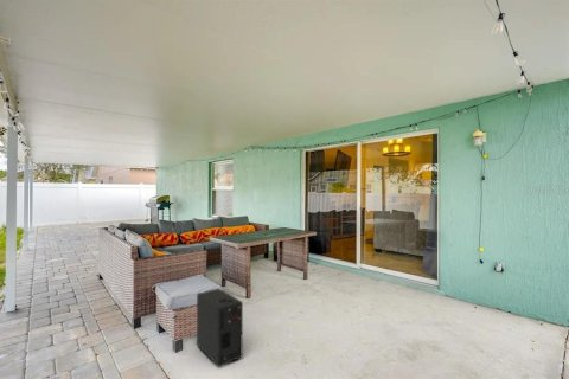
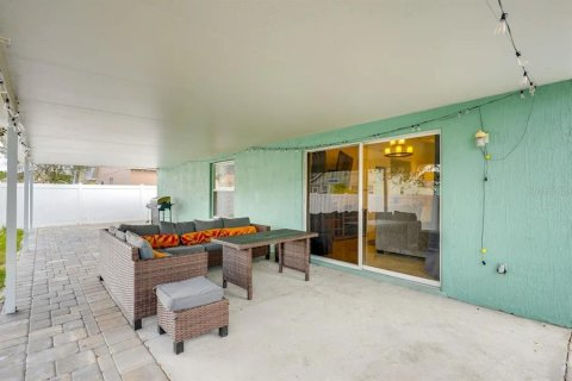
- speaker [196,288,244,368]
